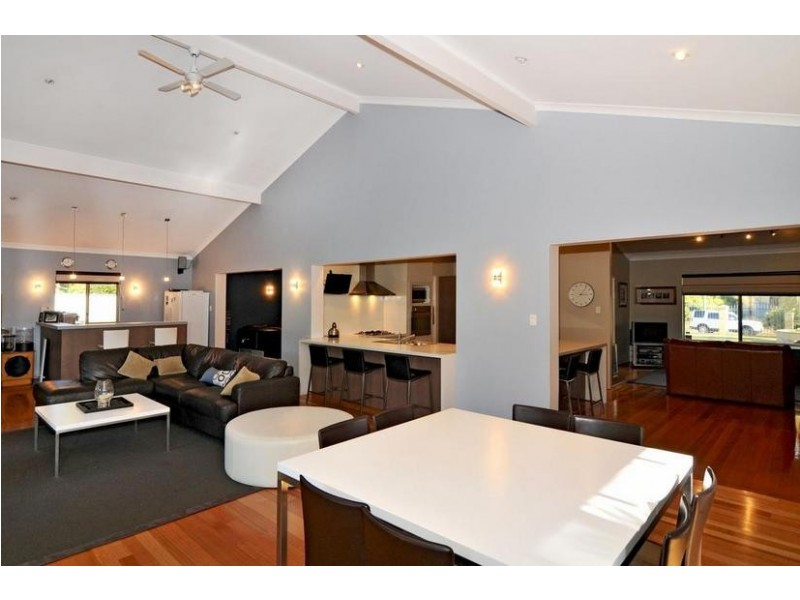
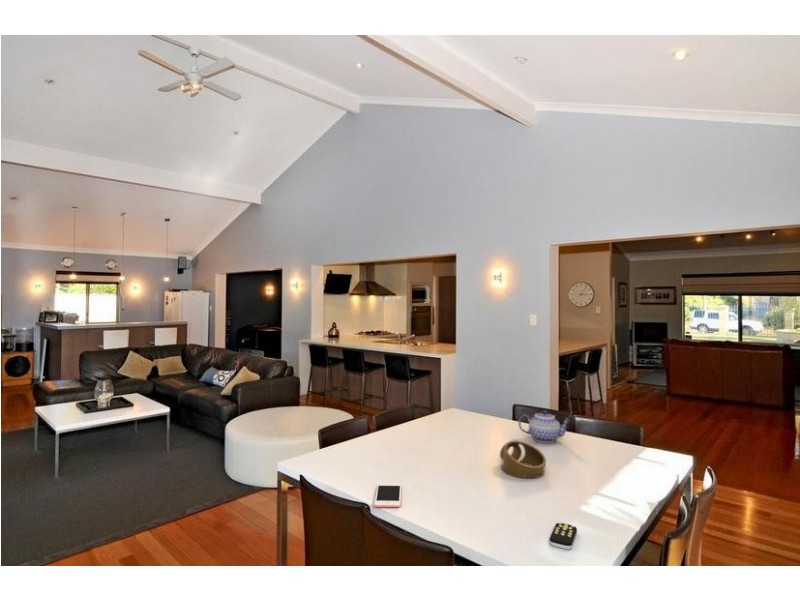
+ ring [499,440,547,479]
+ teapot [518,409,572,444]
+ cell phone [373,483,402,508]
+ remote control [548,521,578,550]
